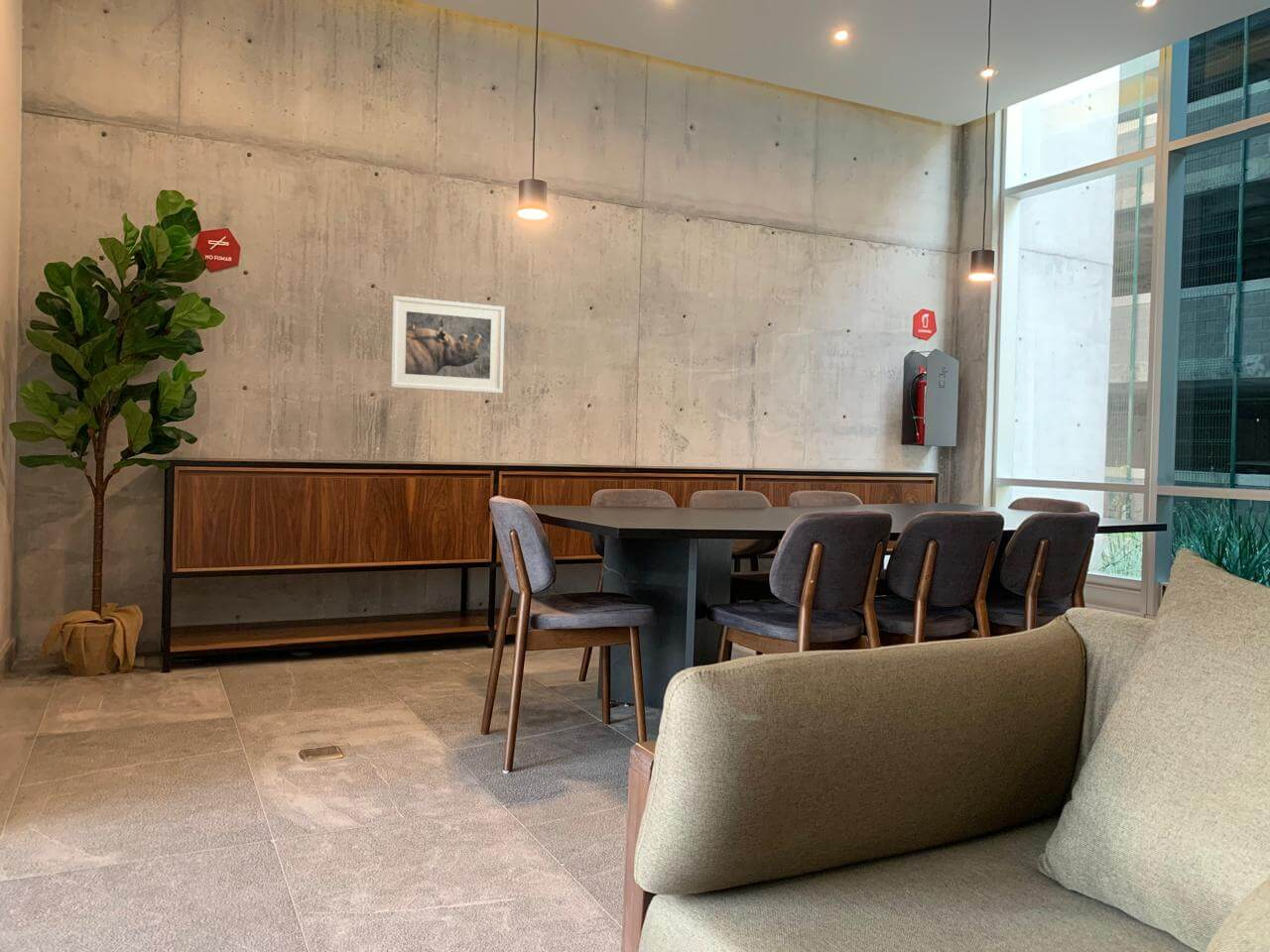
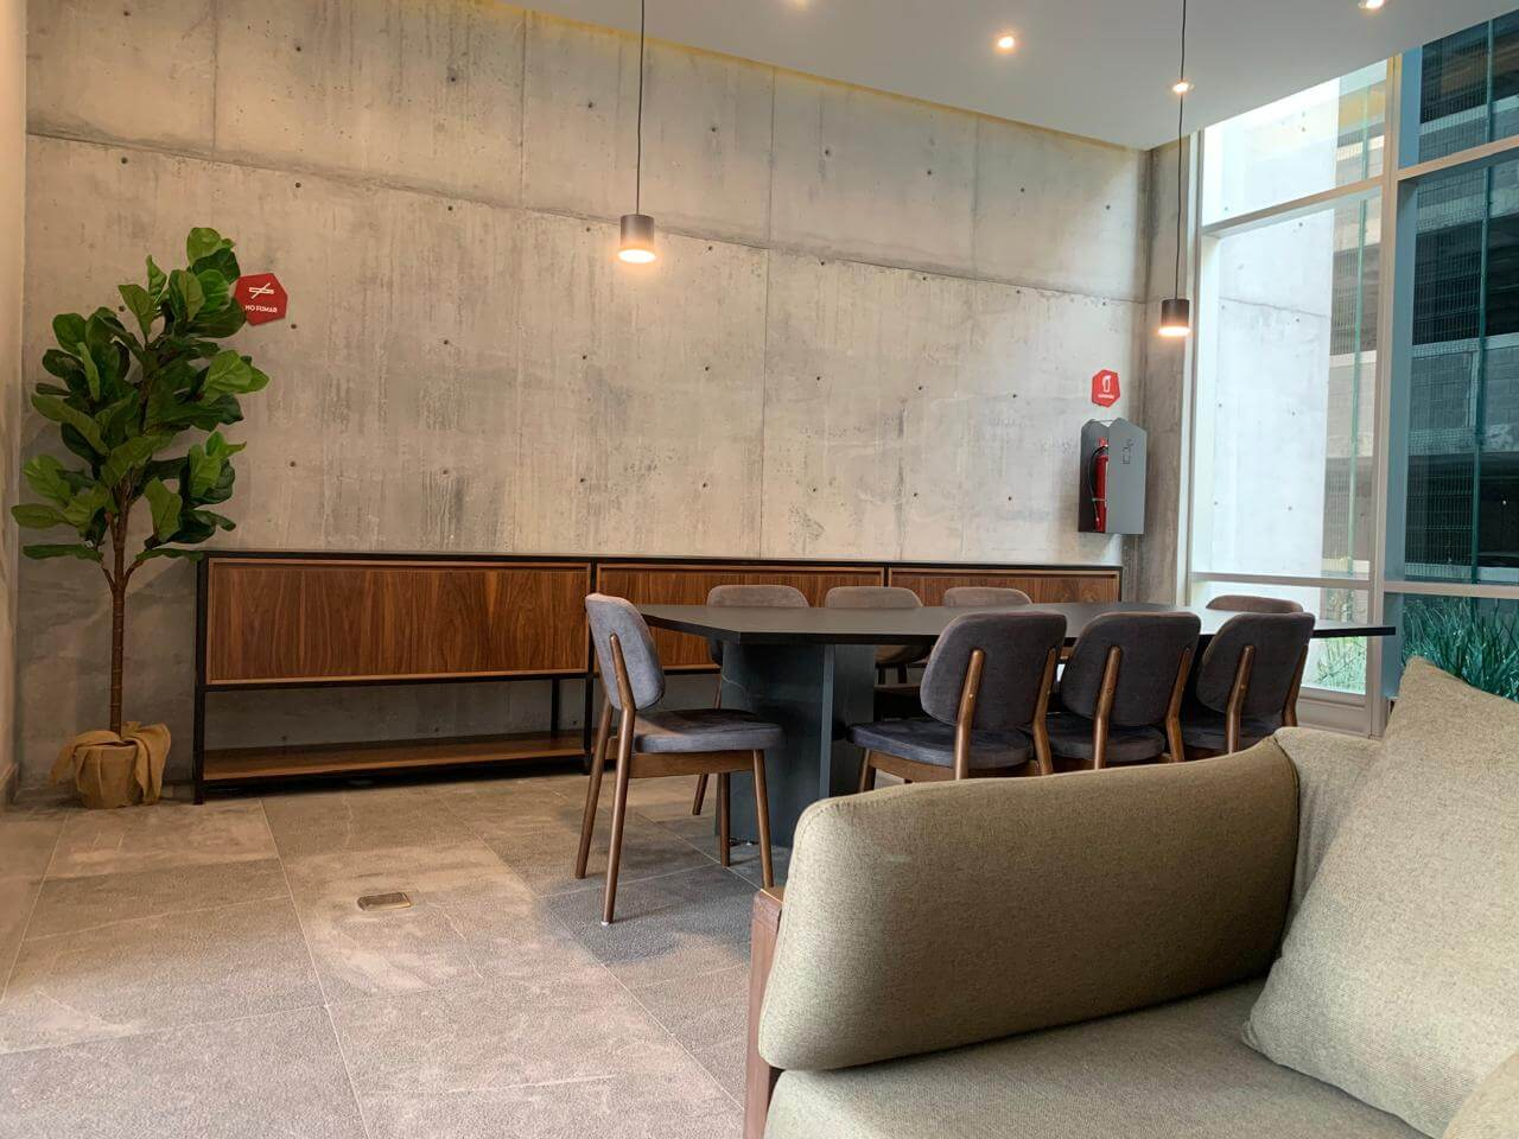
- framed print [389,295,506,395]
